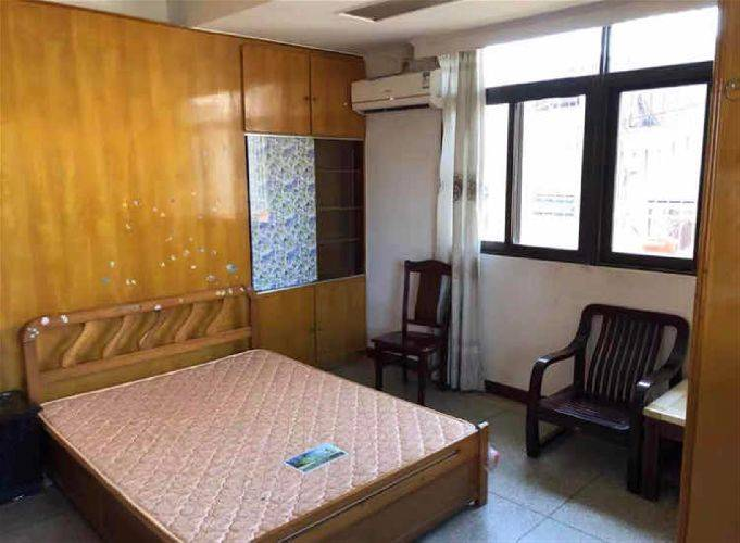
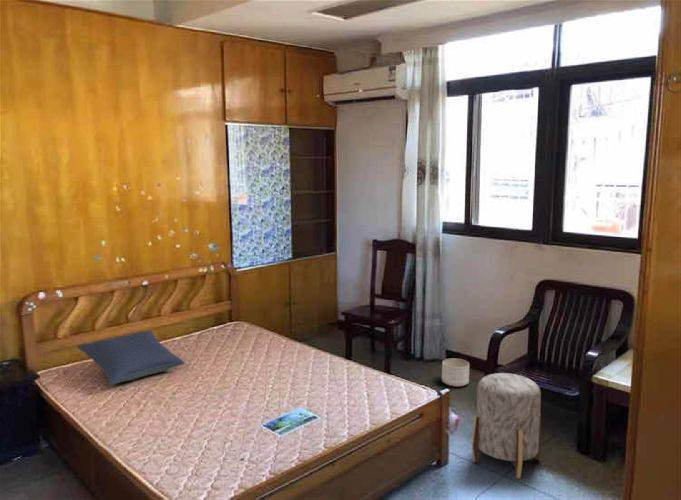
+ planter [441,358,470,388]
+ stool [471,372,543,479]
+ pillow [76,329,186,386]
